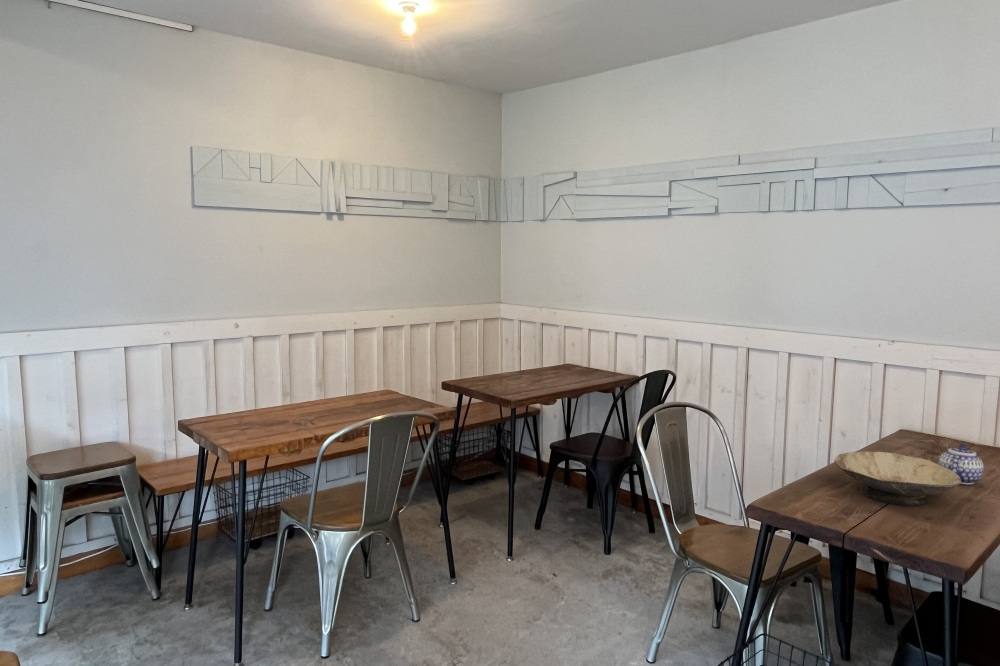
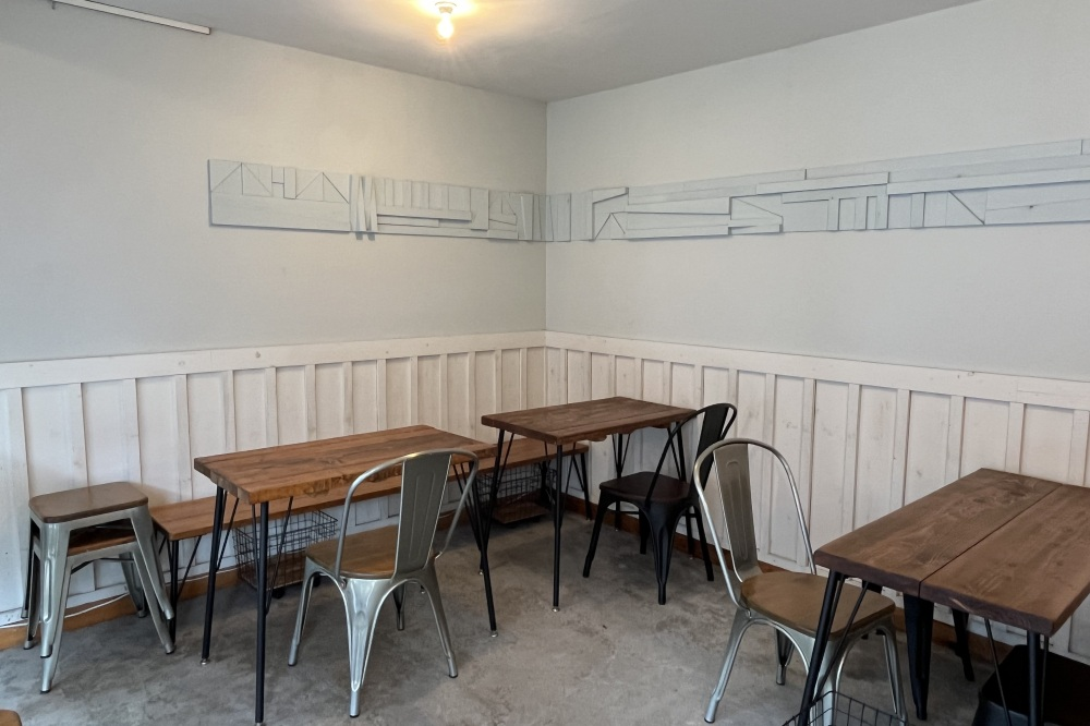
- teapot [938,443,985,485]
- bowl [833,451,961,507]
